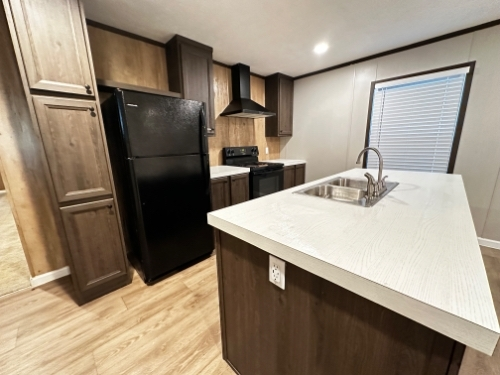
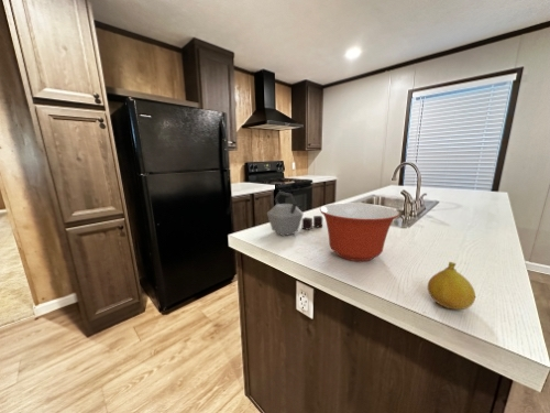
+ fruit [427,261,476,311]
+ kettle [266,191,323,237]
+ mixing bowl [319,202,400,262]
